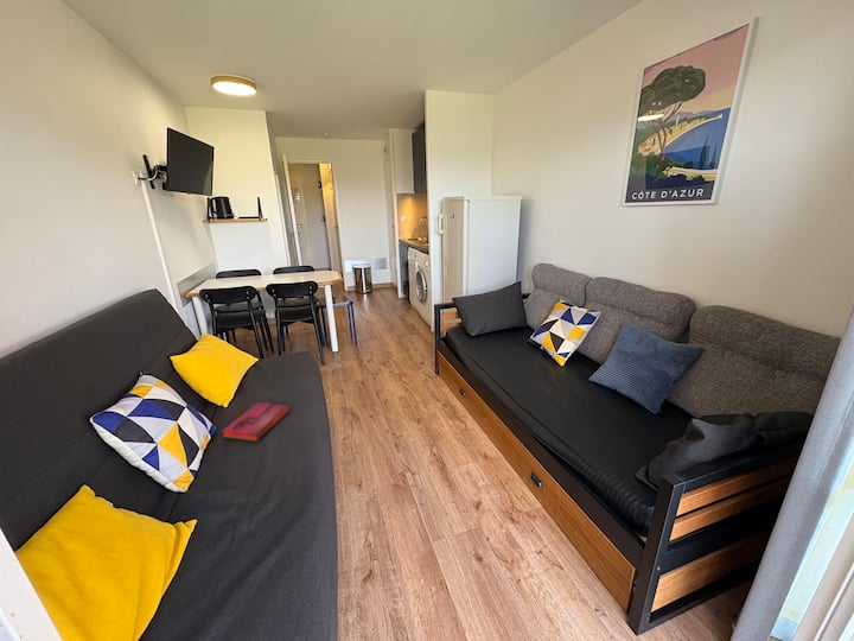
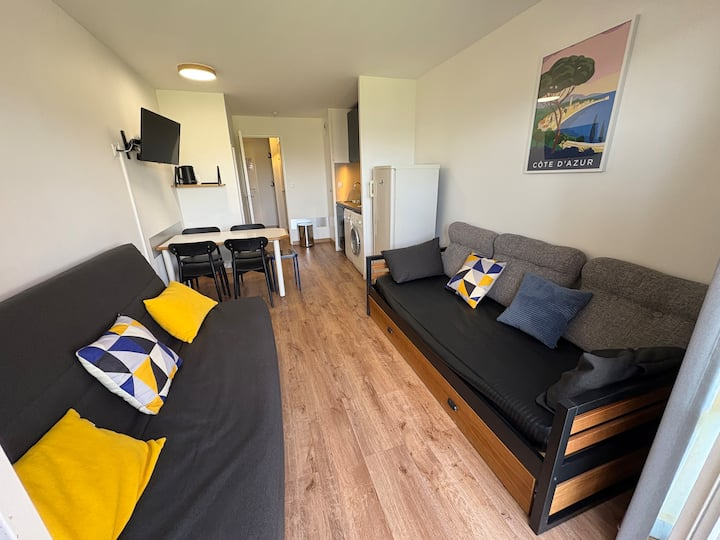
- hardback book [221,401,291,443]
